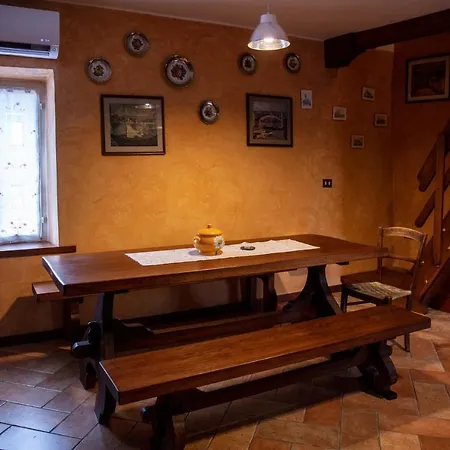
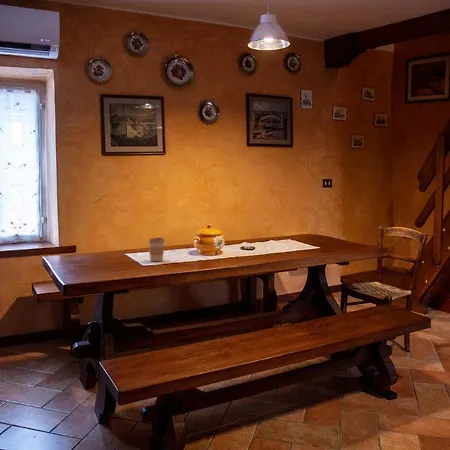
+ coffee cup [147,236,166,262]
